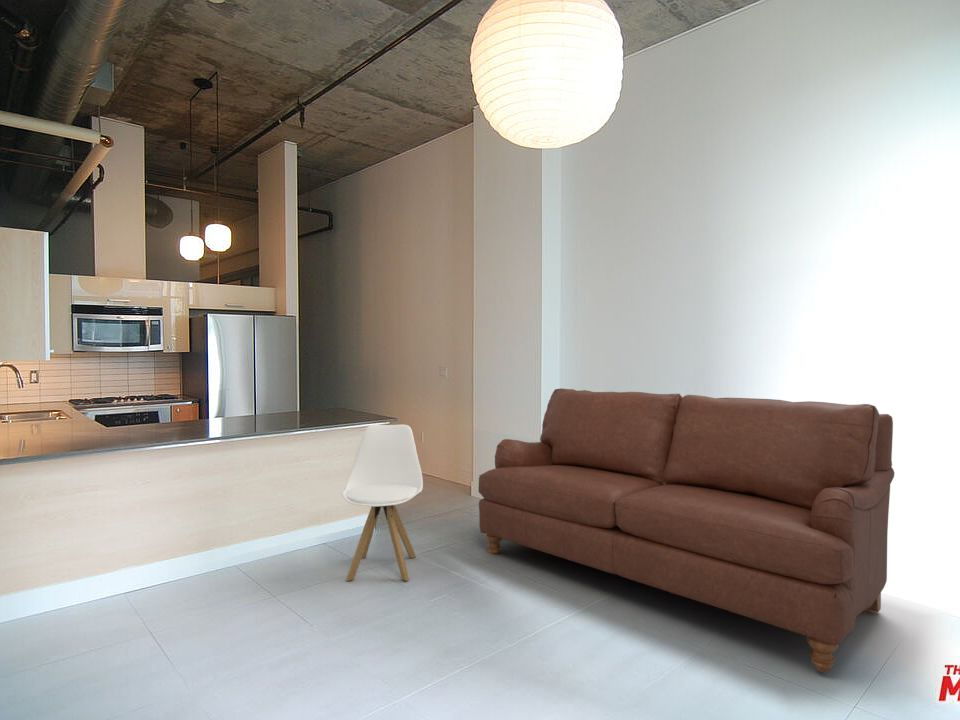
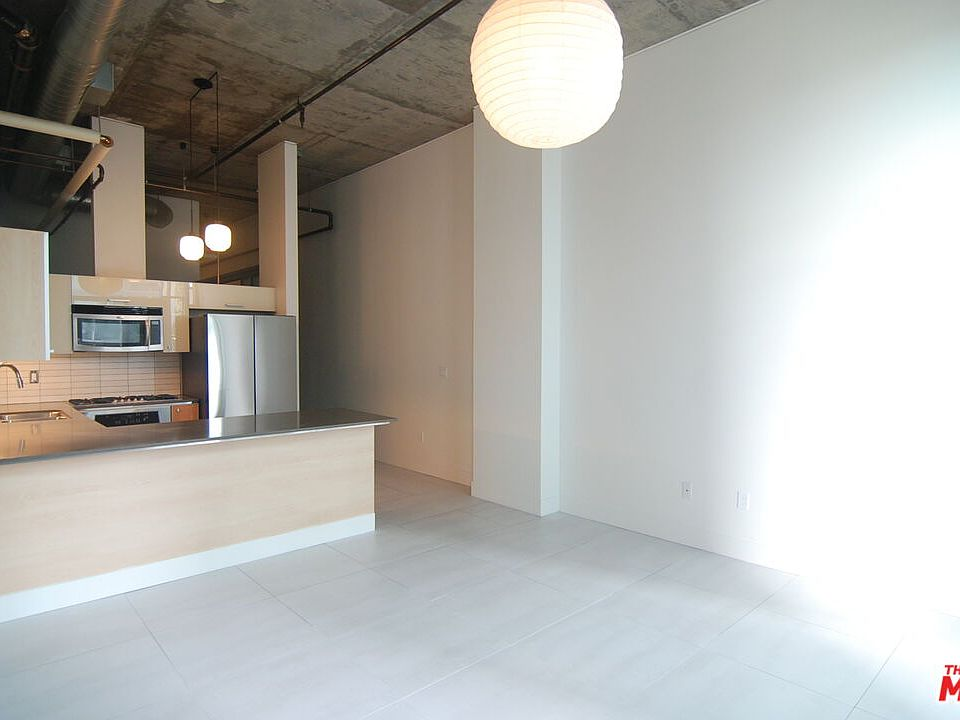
- bar stool [340,423,424,582]
- sofa [478,388,895,674]
